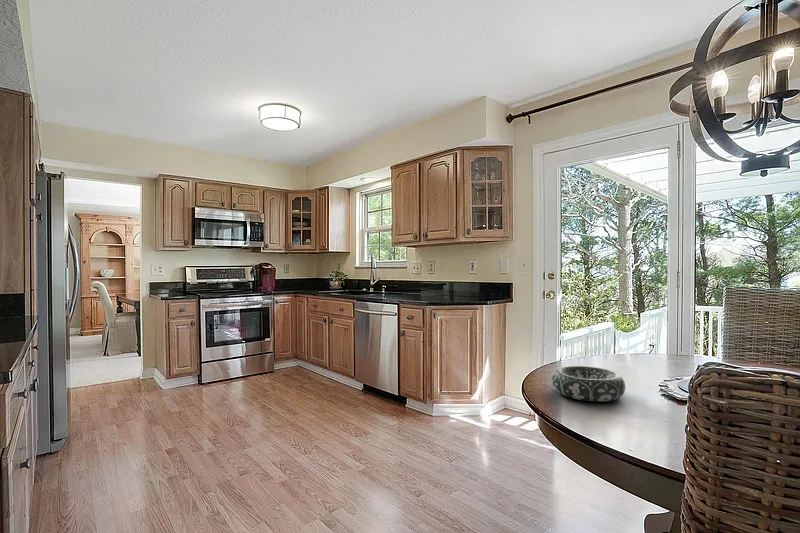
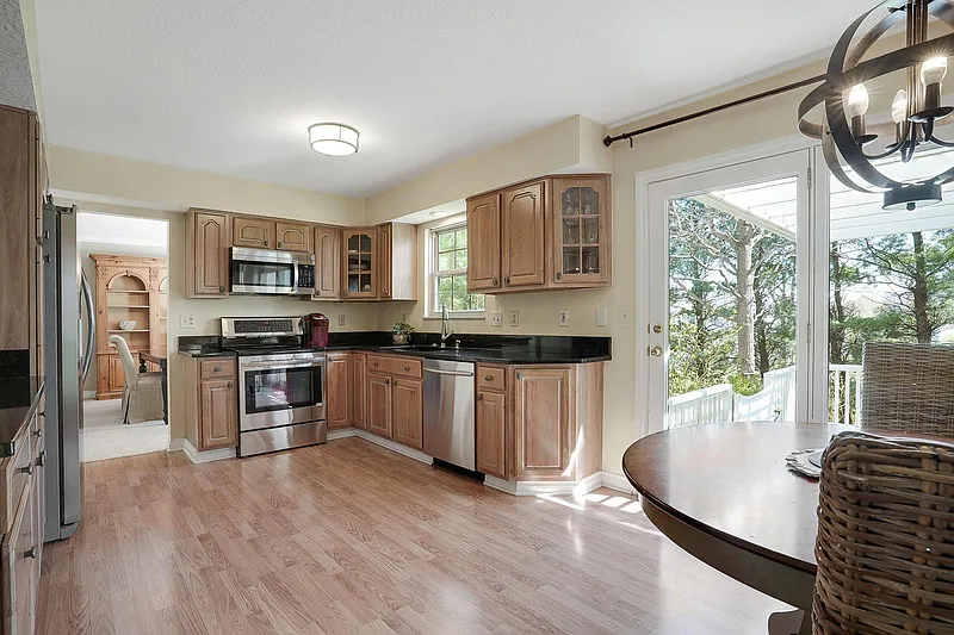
- decorative bowl [551,365,626,402]
